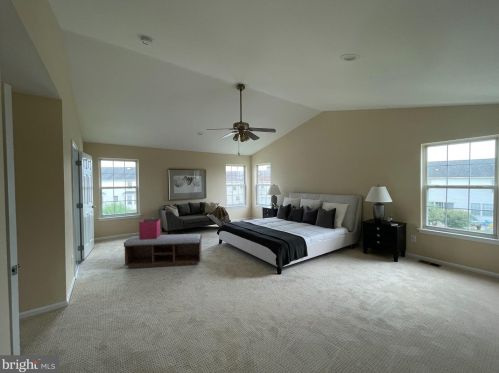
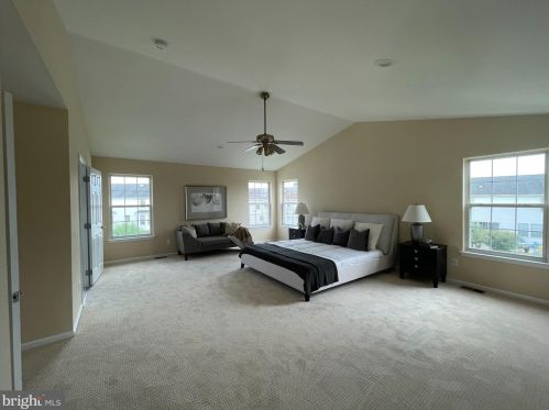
- bench [123,233,203,269]
- storage bin [138,218,162,239]
